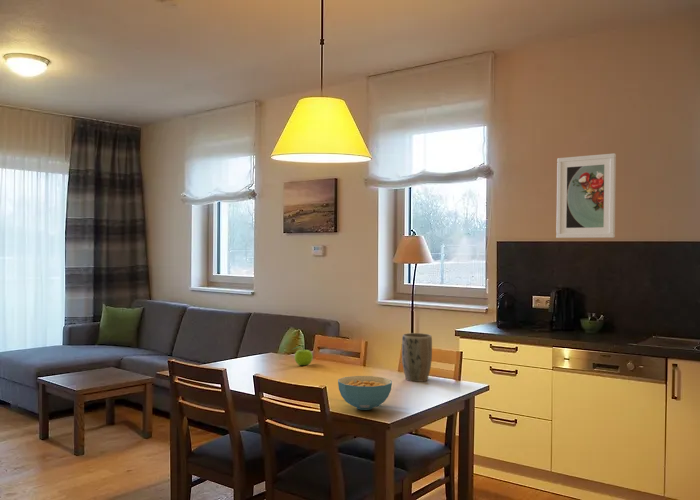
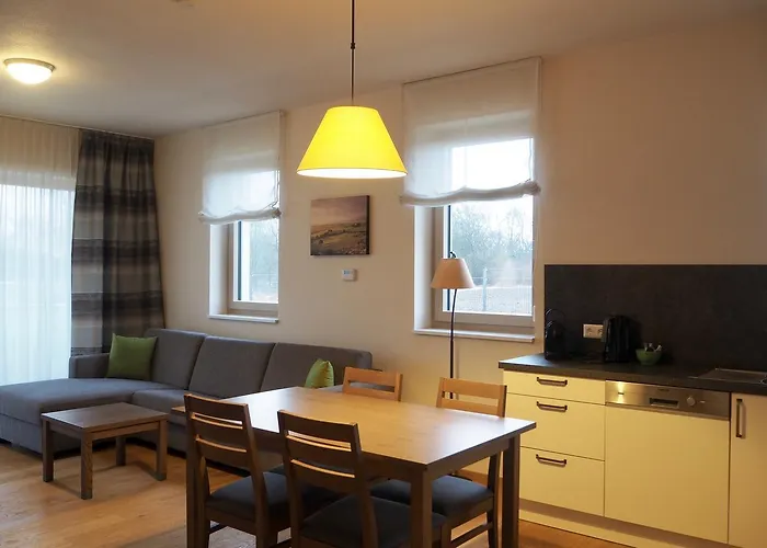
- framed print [555,152,617,239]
- cereal bowl [337,375,393,411]
- plant pot [401,332,433,383]
- fruit [290,344,314,366]
